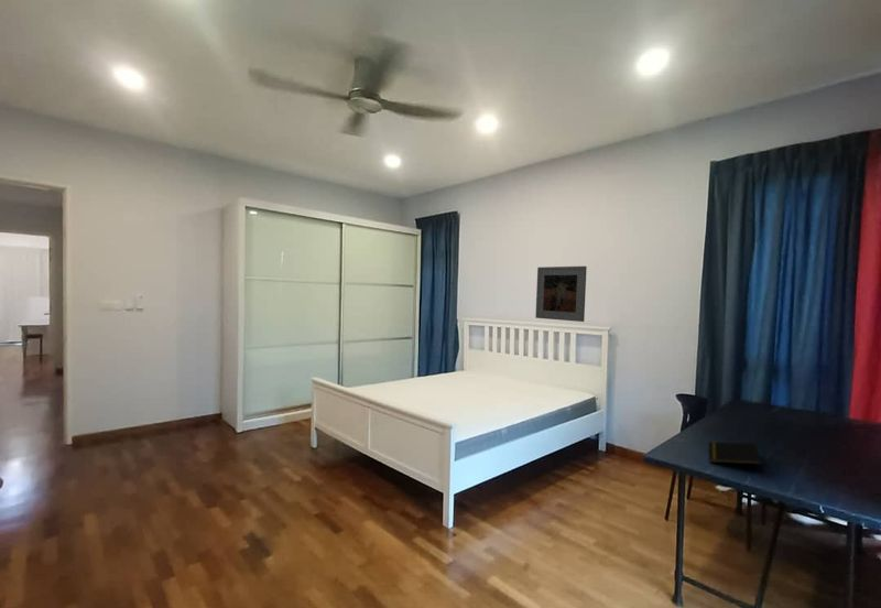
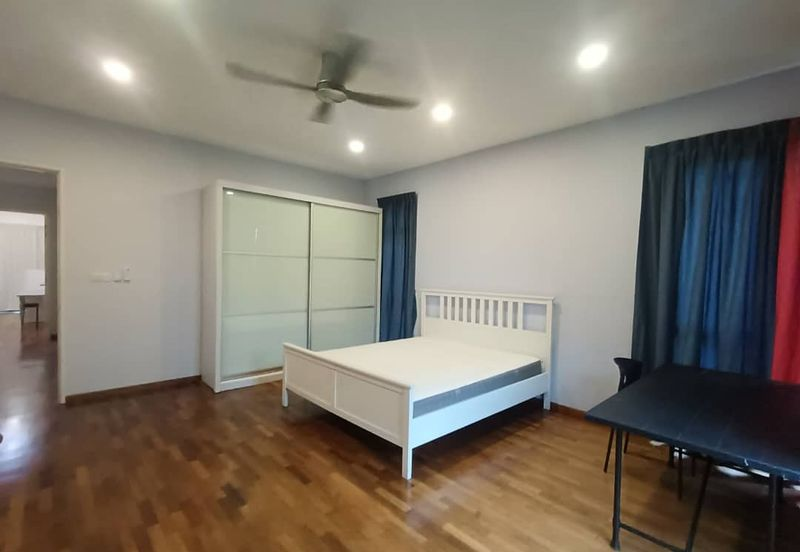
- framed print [534,265,588,323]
- notepad [708,441,763,466]
